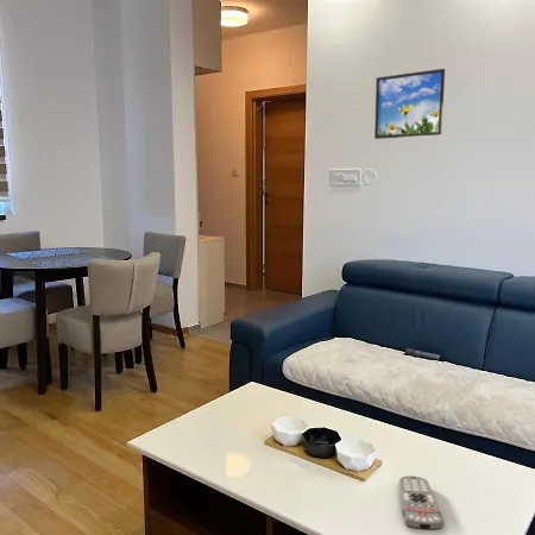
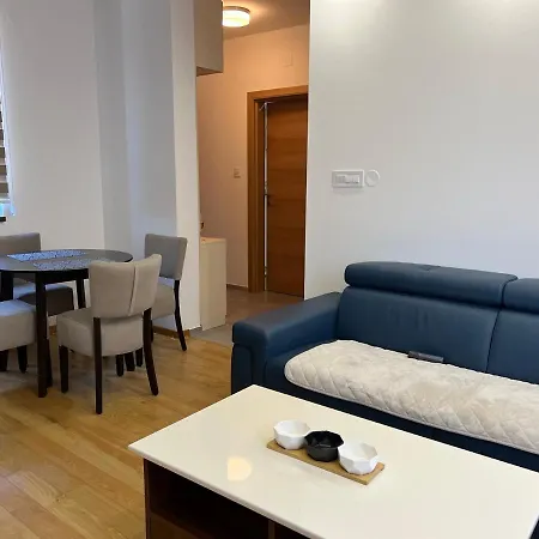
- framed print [373,68,446,140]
- remote control [398,474,445,531]
